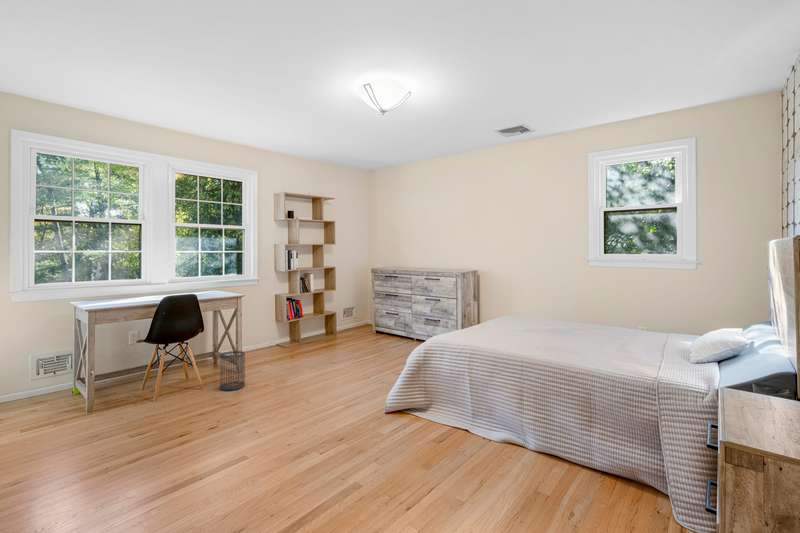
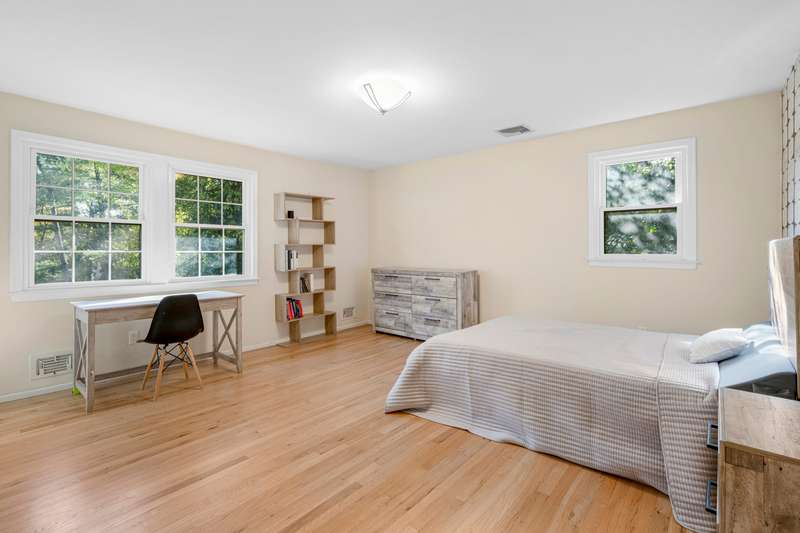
- wastebasket [219,350,246,391]
